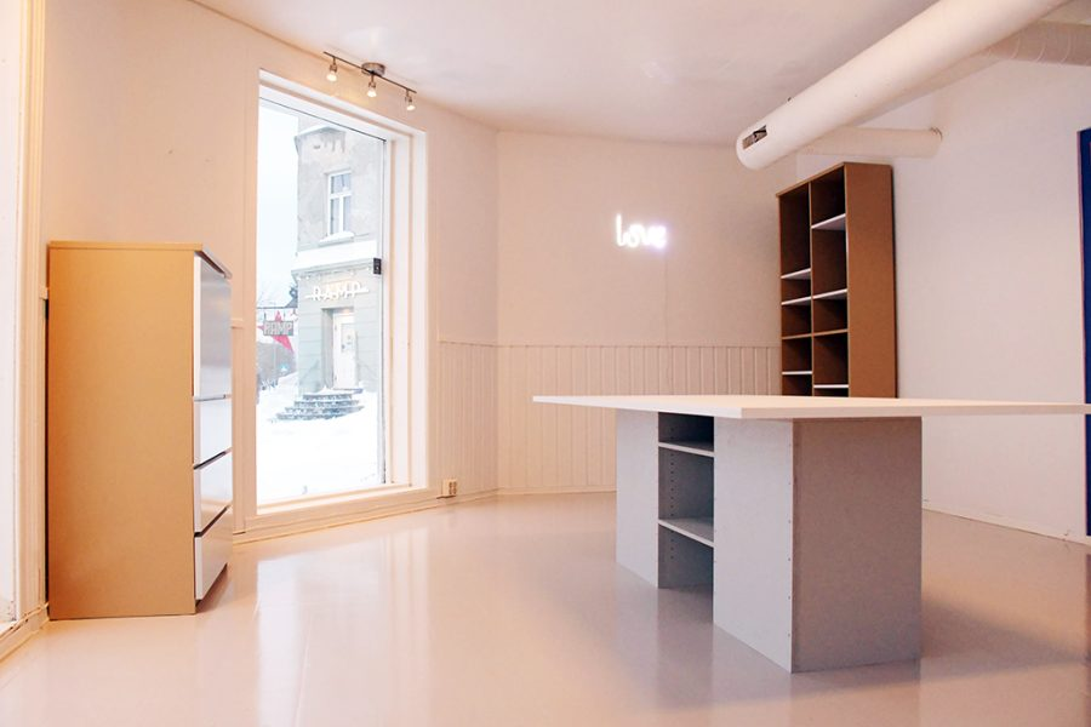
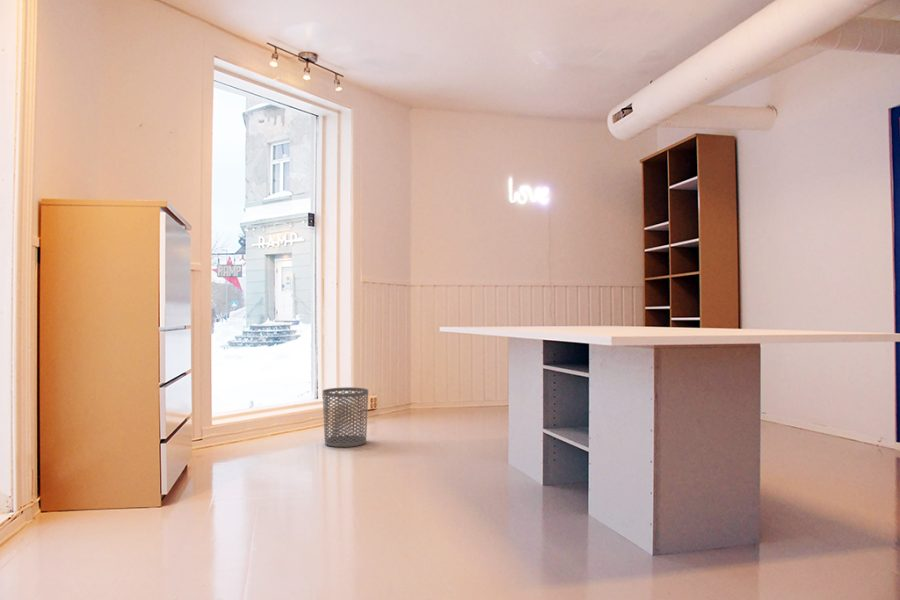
+ waste bin [322,386,369,448]
